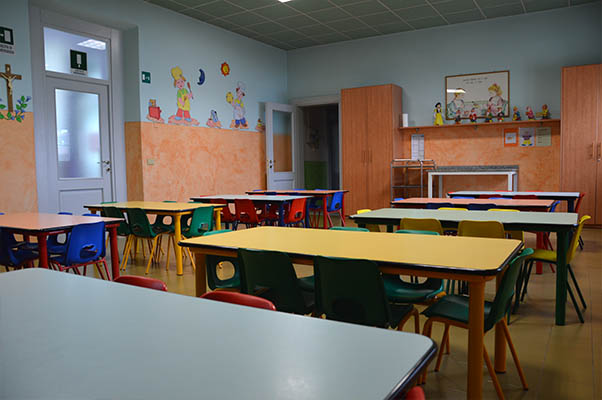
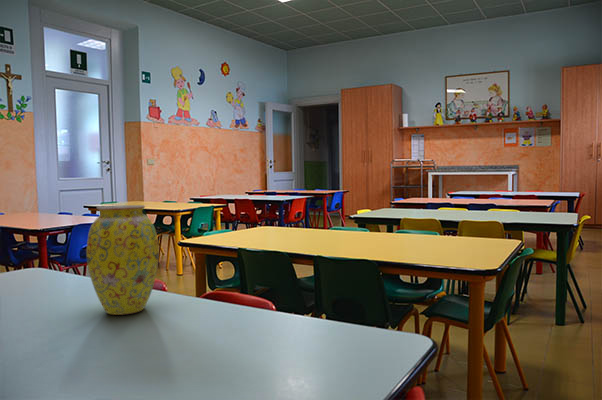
+ vase [85,204,160,316]
